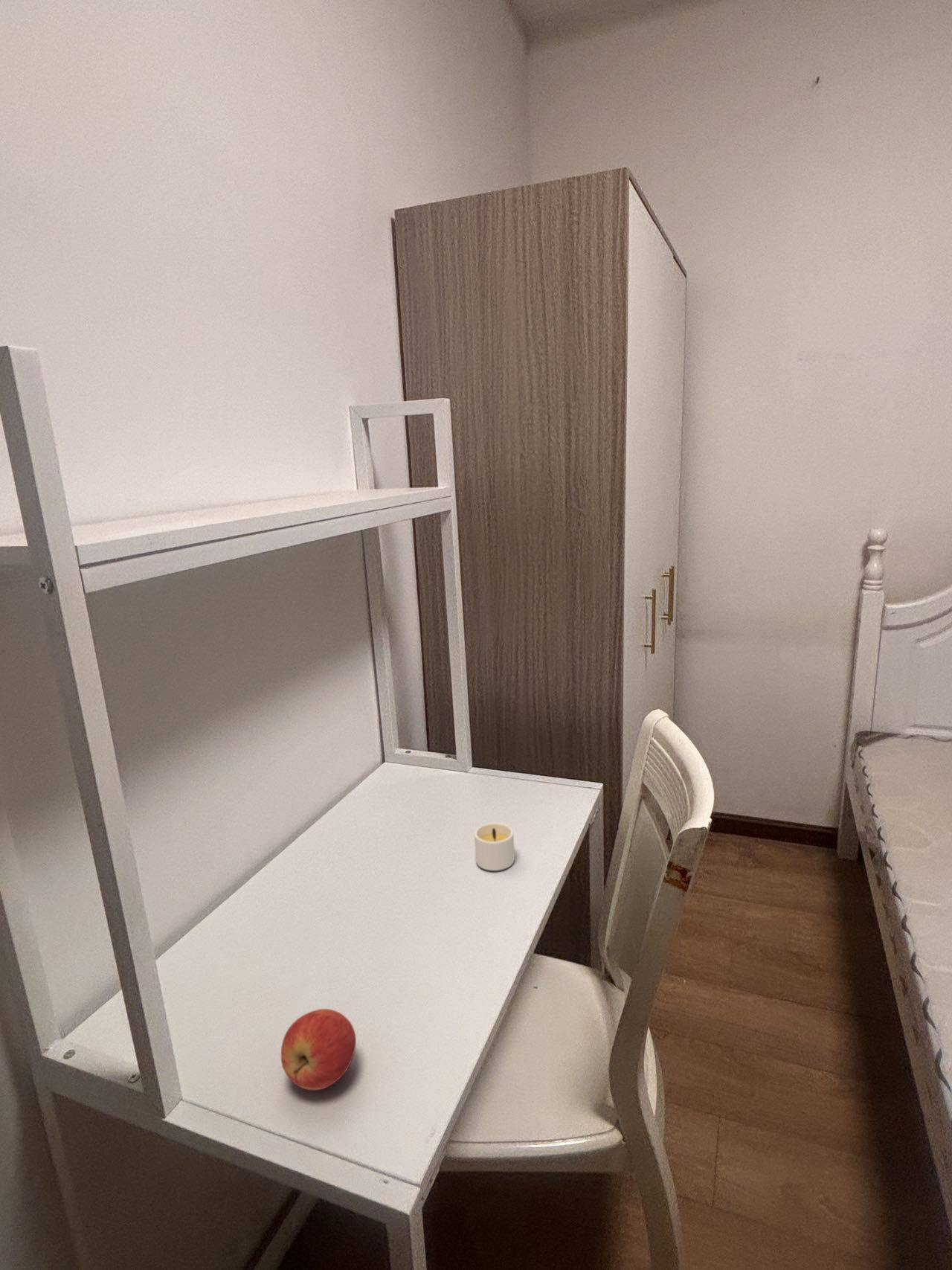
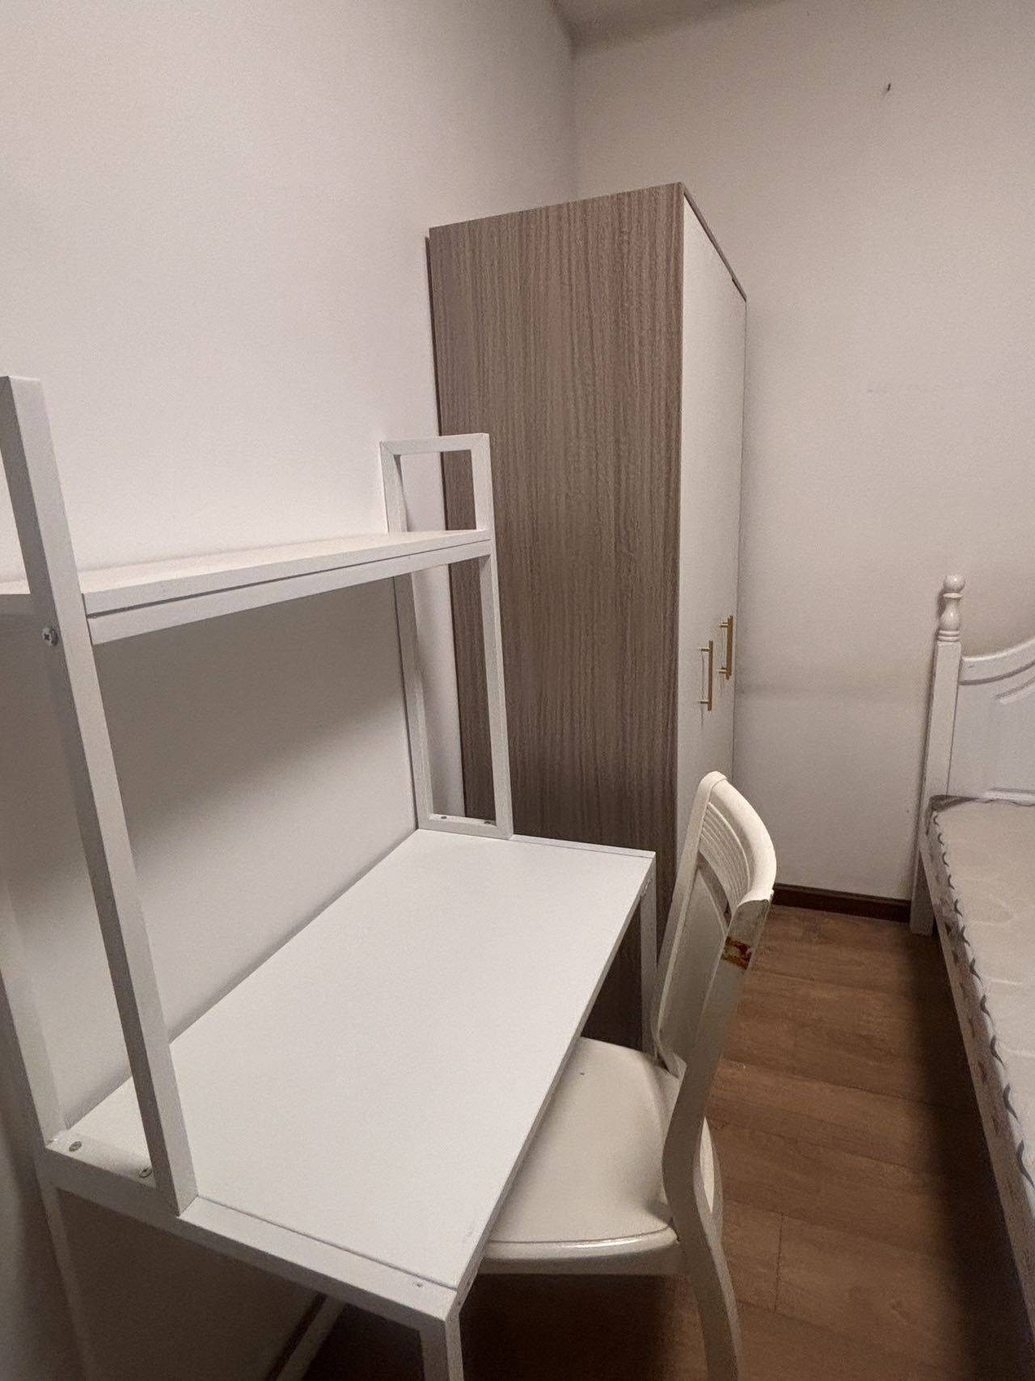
- apple [280,1008,357,1091]
- candle [474,822,515,871]
